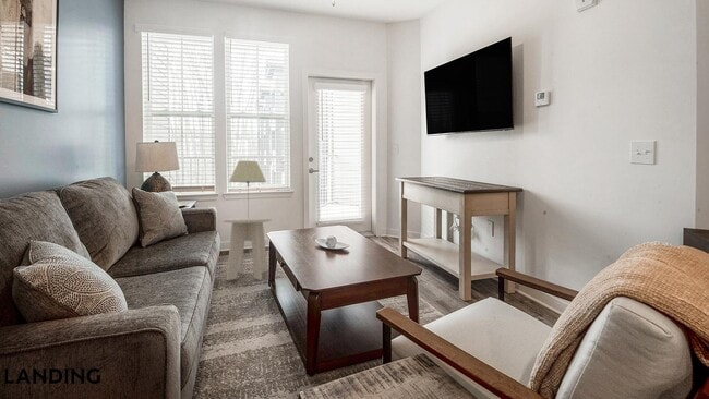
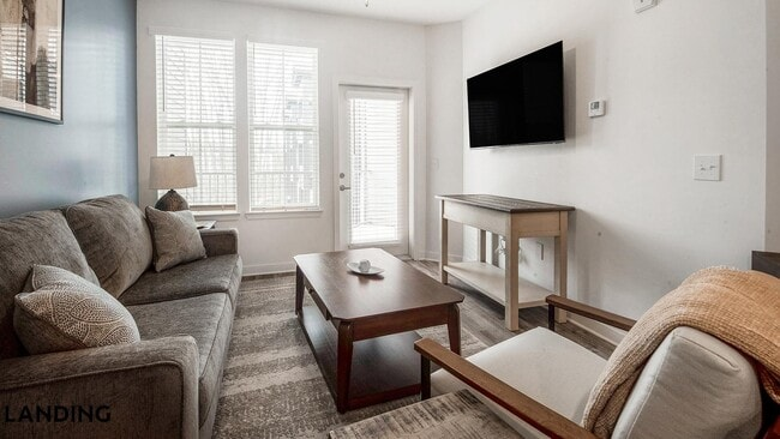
- side table [223,217,272,281]
- table lamp [228,160,267,219]
